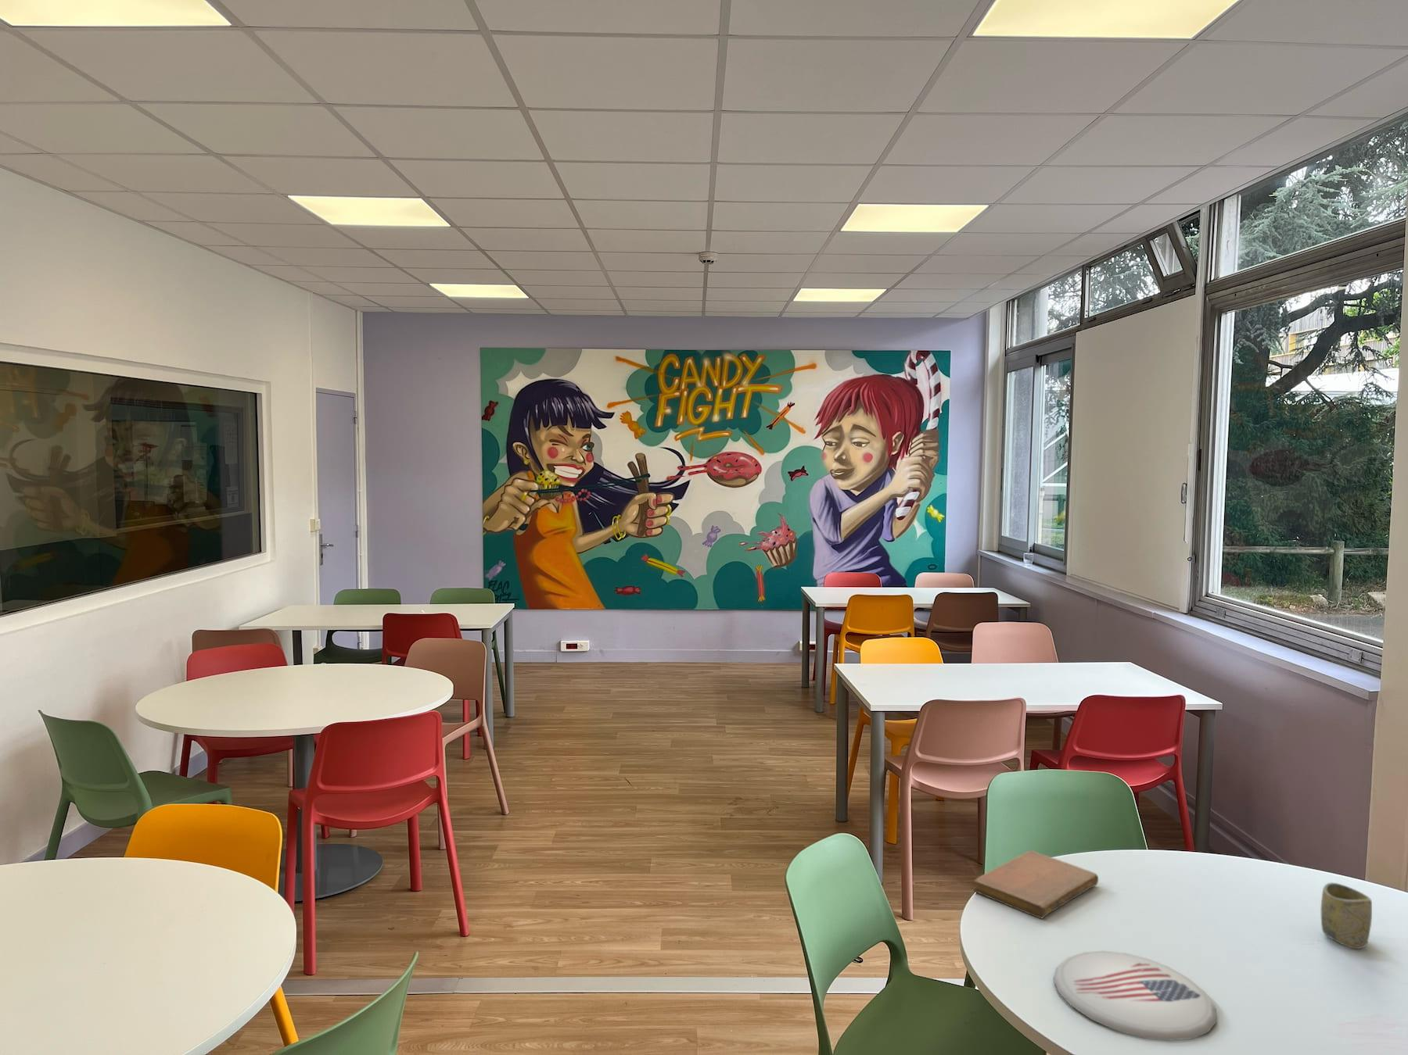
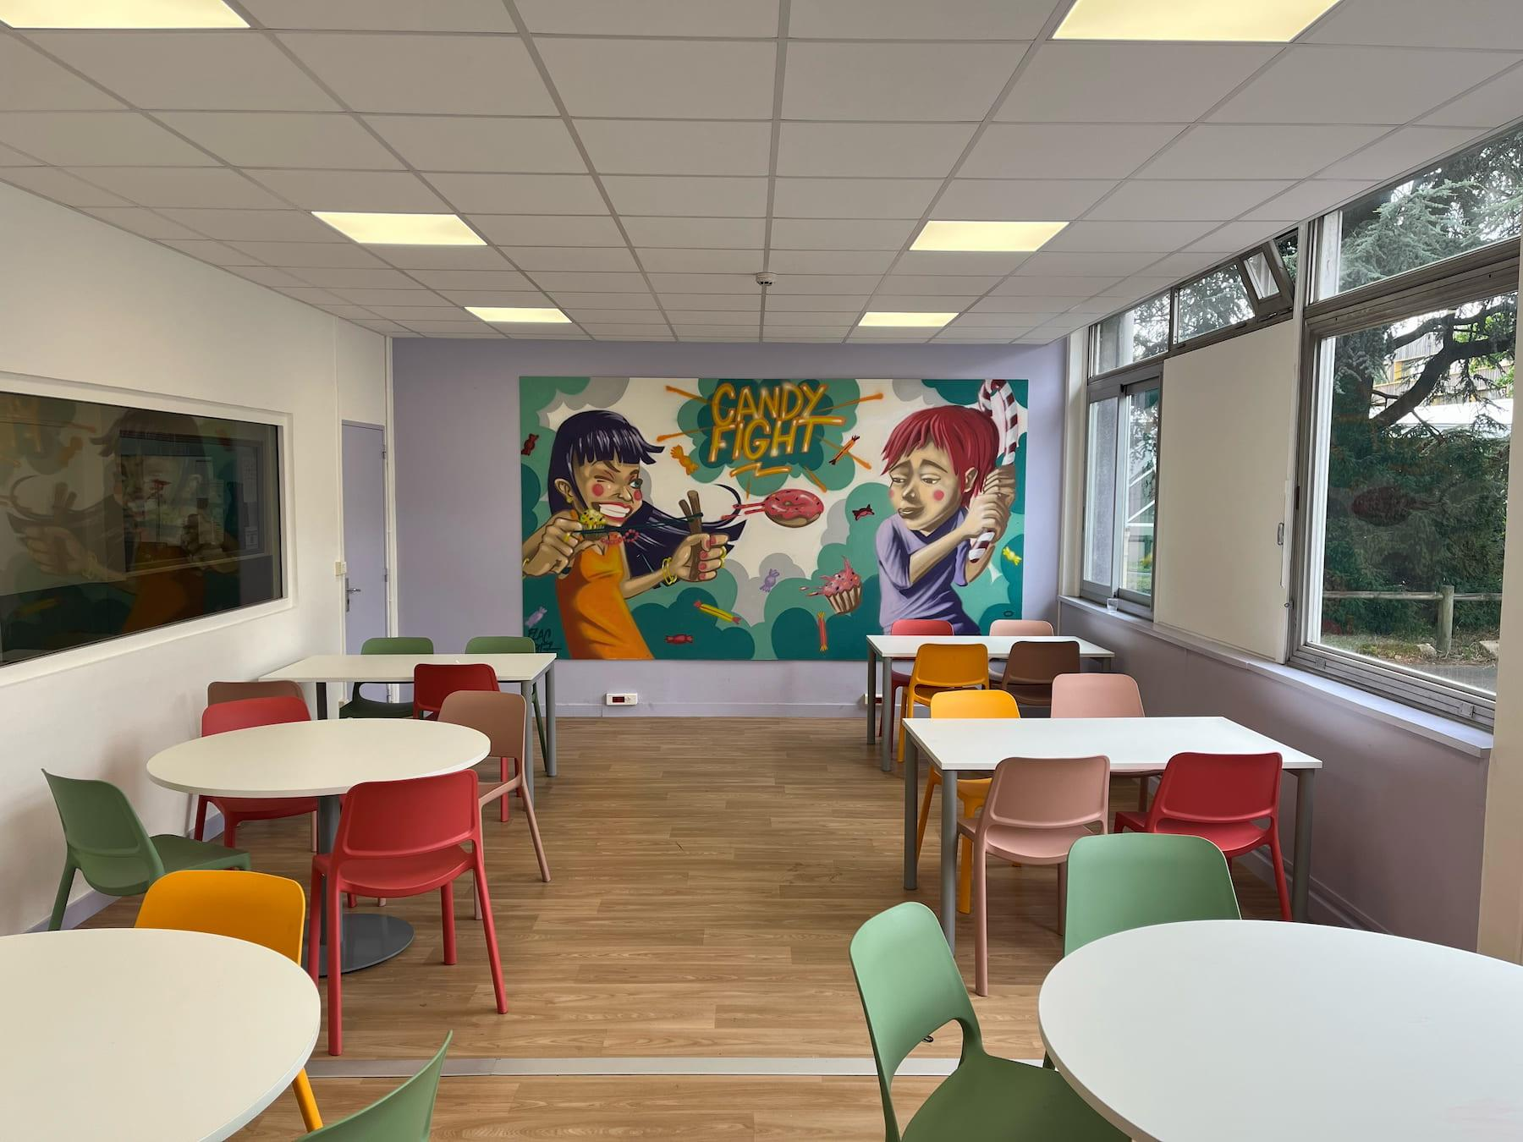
- cup [1320,882,1373,950]
- notebook [972,850,1099,919]
- plate [1053,951,1217,1042]
